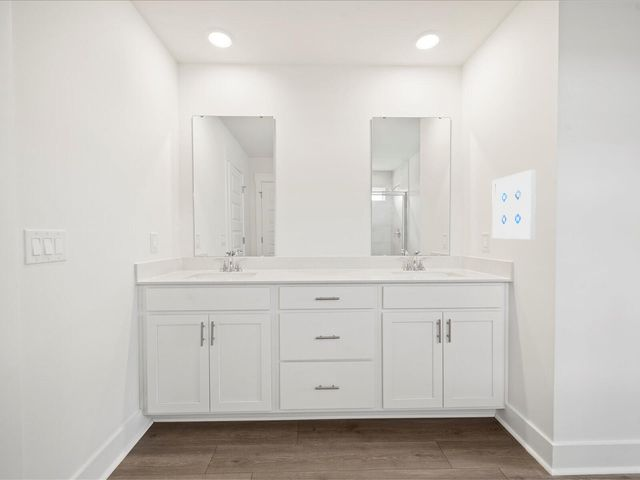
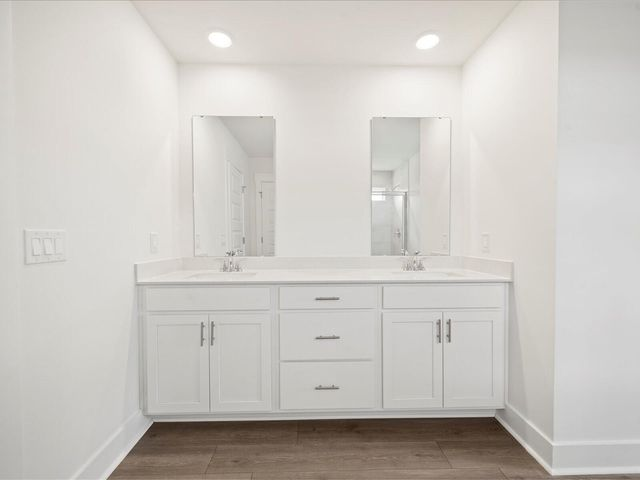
- wall art [491,169,537,240]
